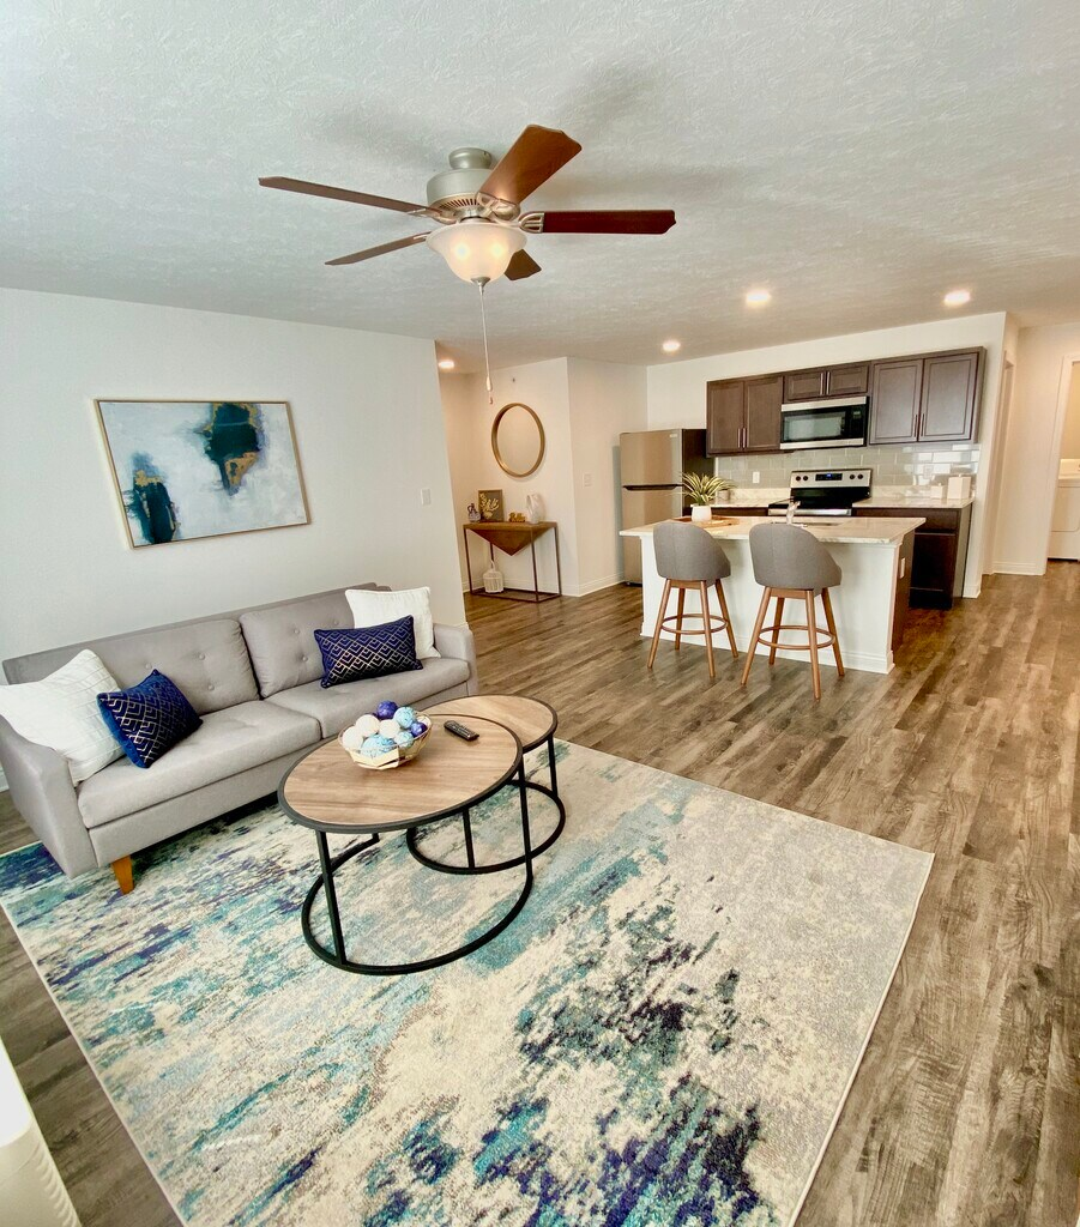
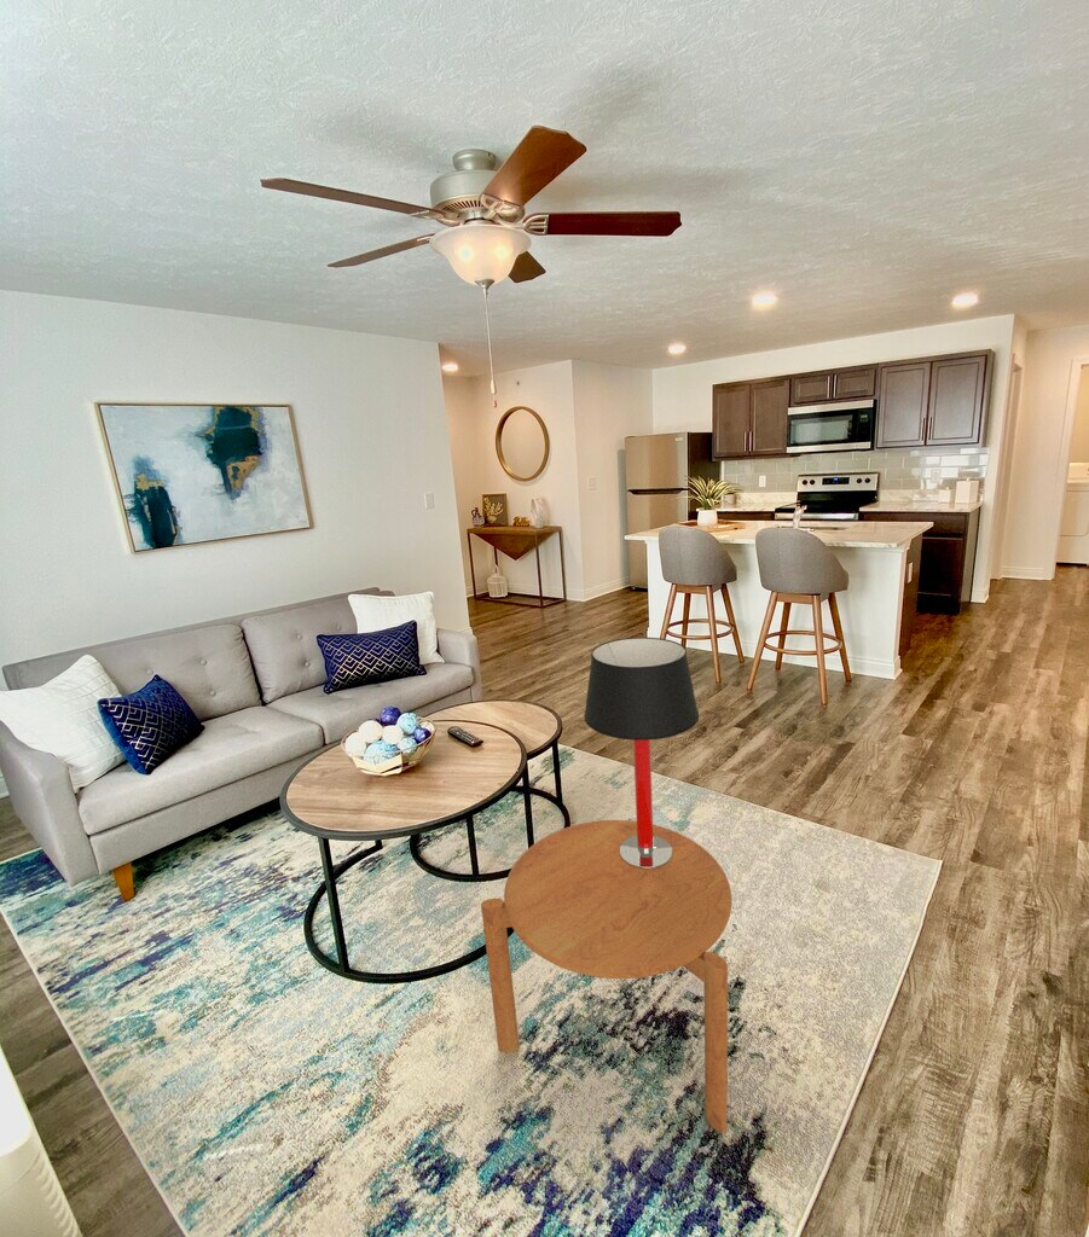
+ table lamp [583,637,700,869]
+ side table [480,819,732,1134]
